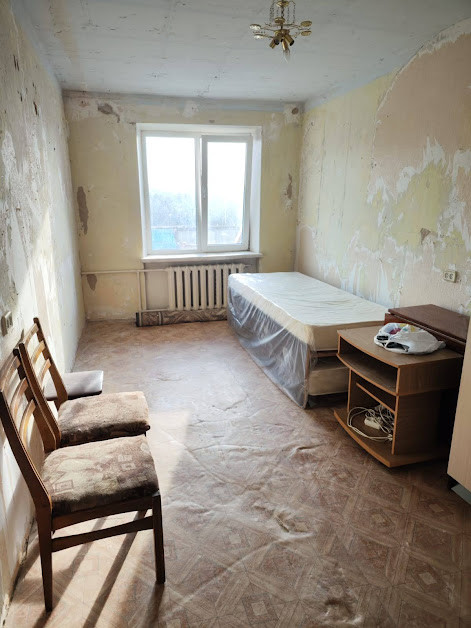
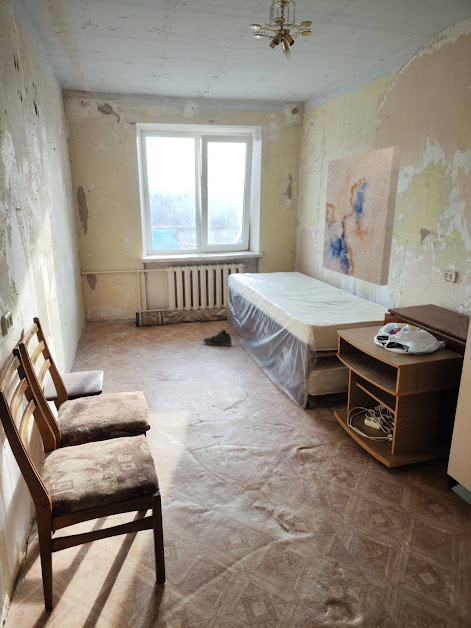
+ wall art [322,146,402,287]
+ sneaker [202,329,233,347]
